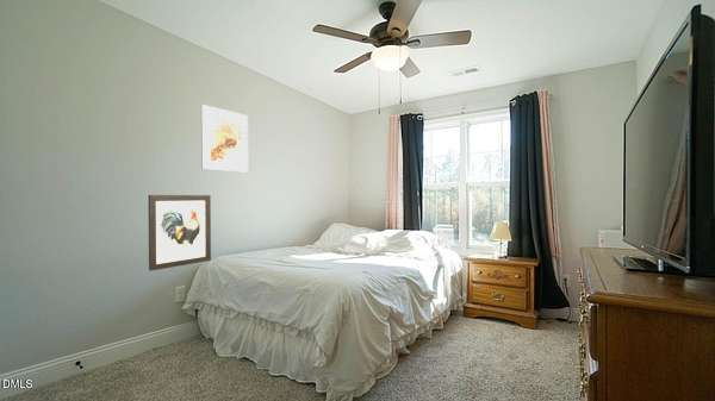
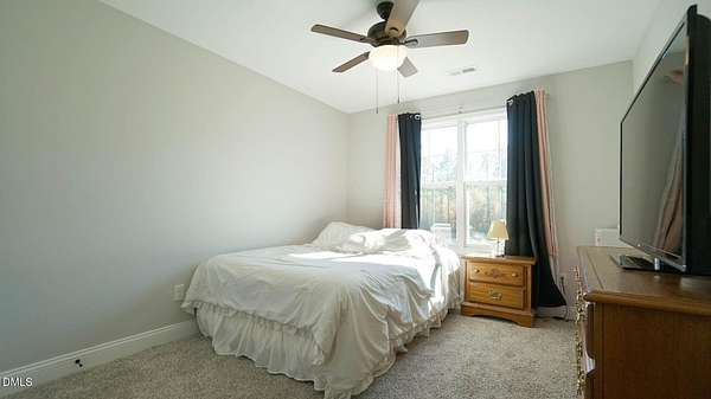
- wall art [148,194,212,272]
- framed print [200,104,249,174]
